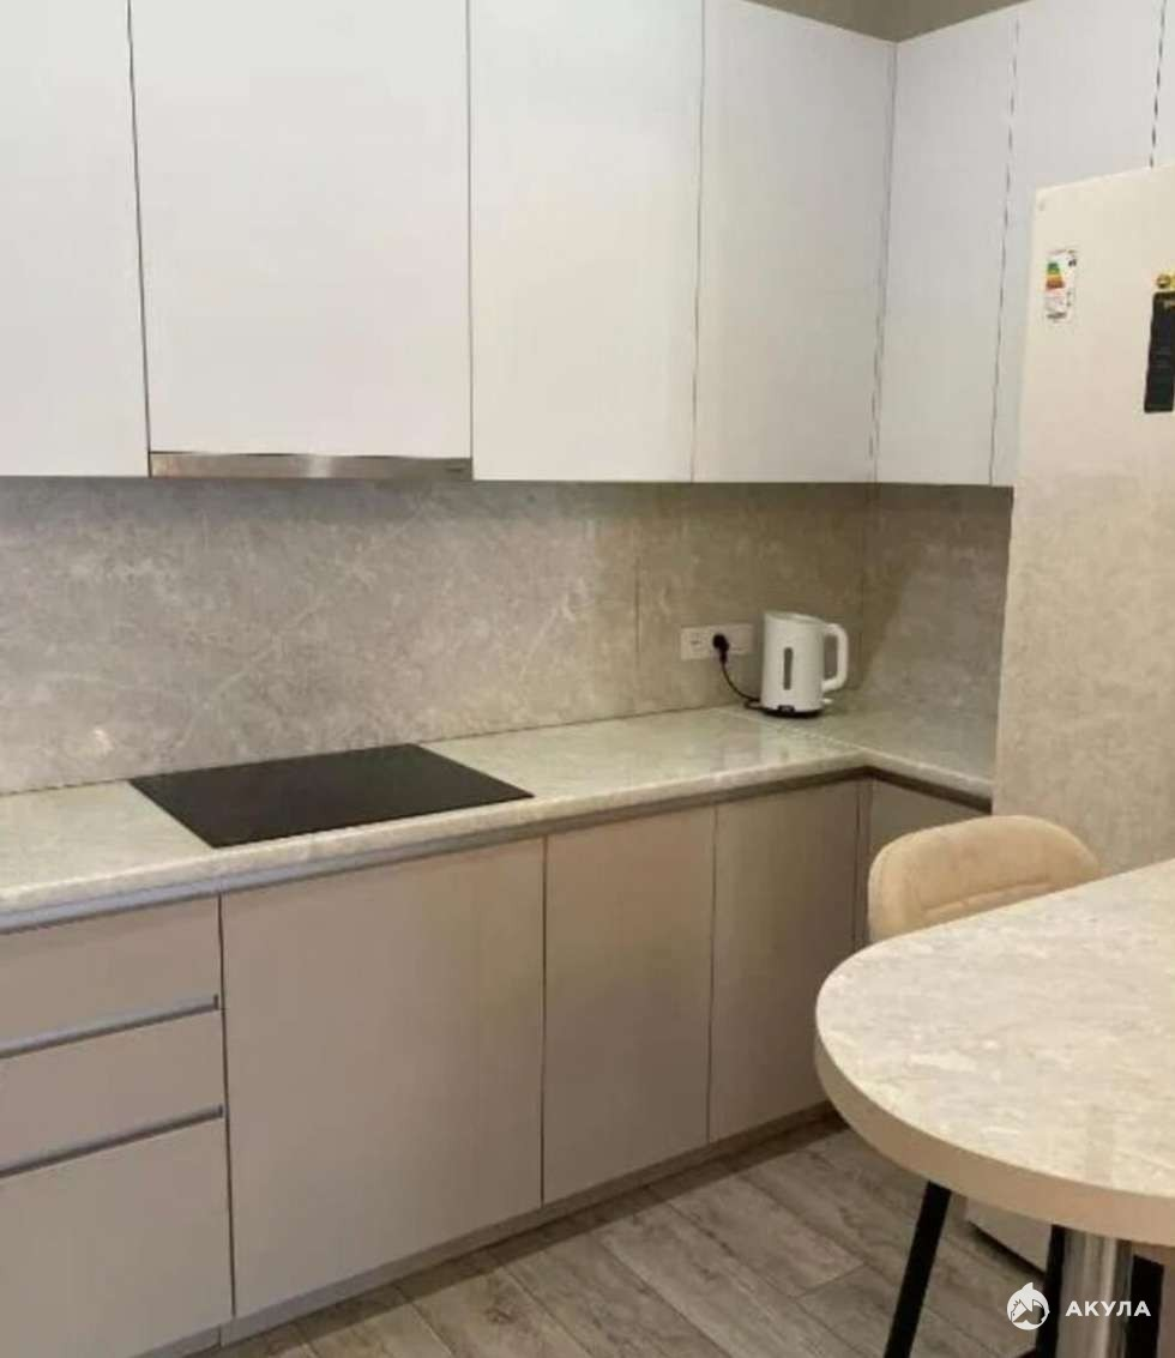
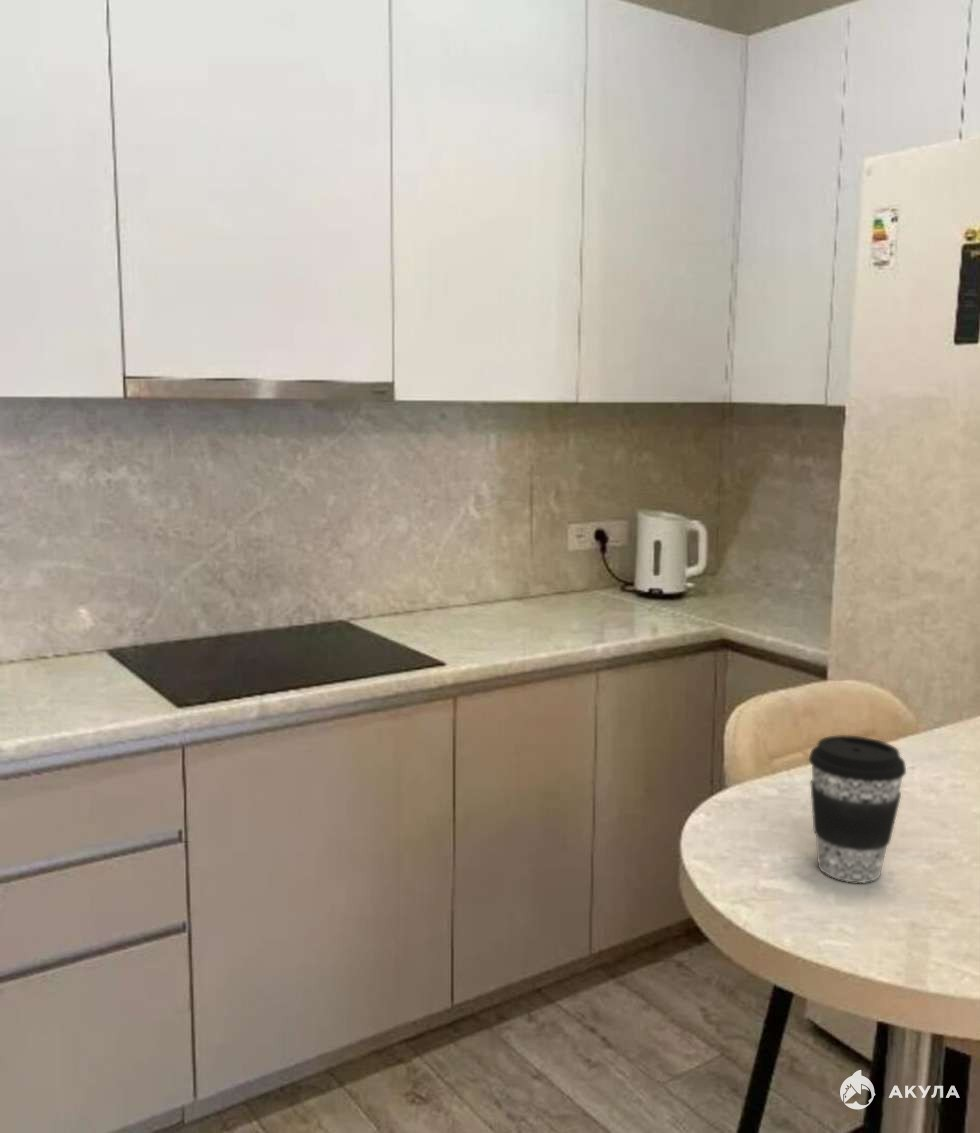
+ coffee cup [808,734,907,884]
